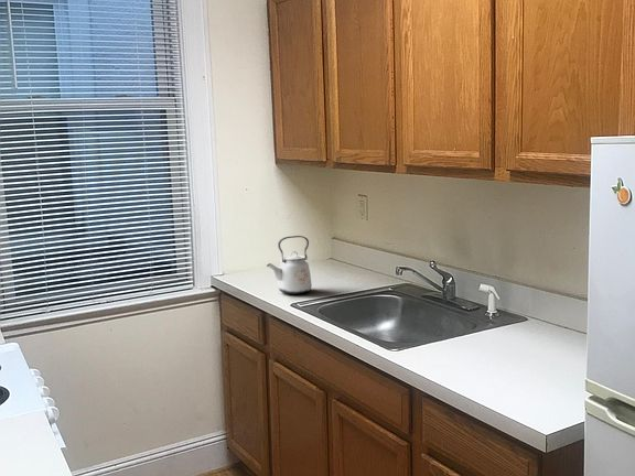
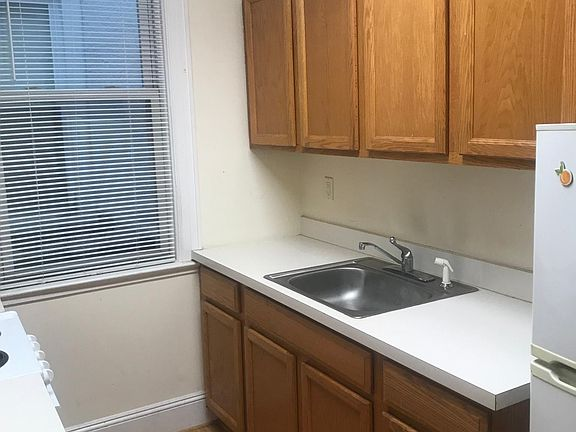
- kettle [266,235,313,295]
